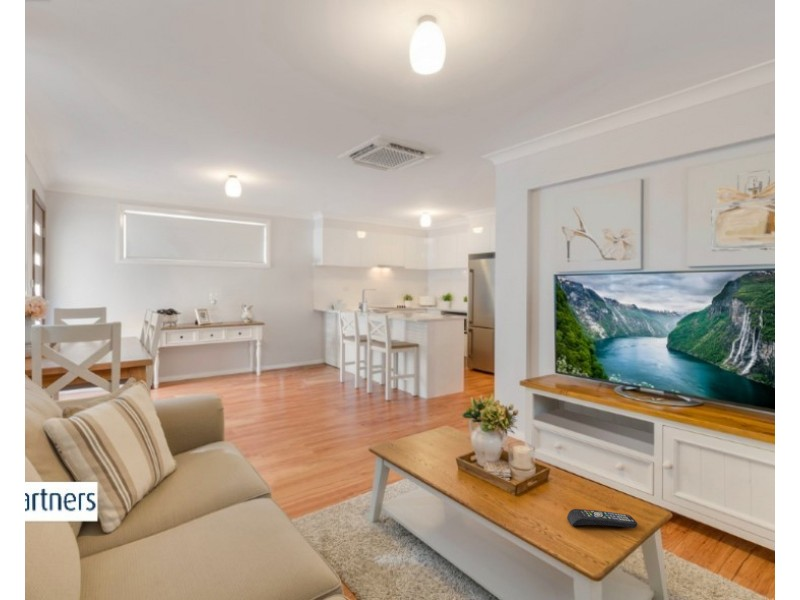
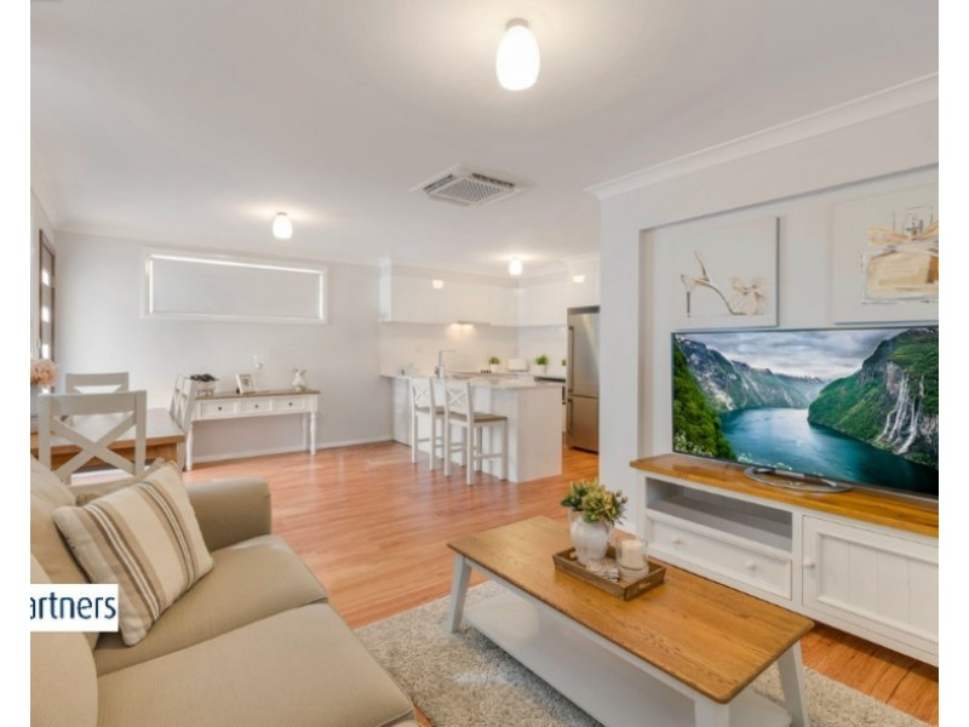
- remote control [566,508,638,529]
